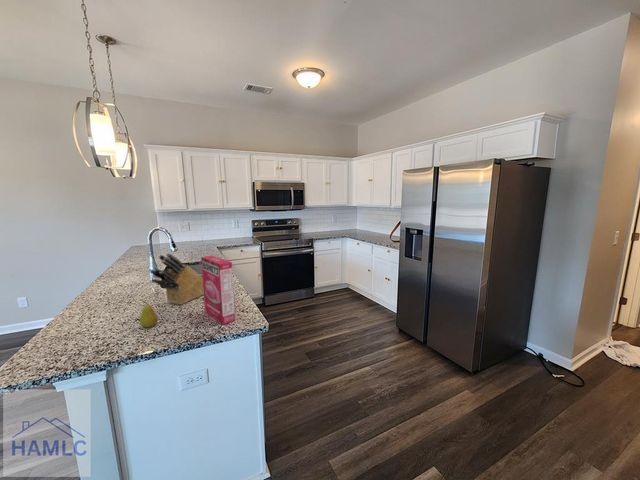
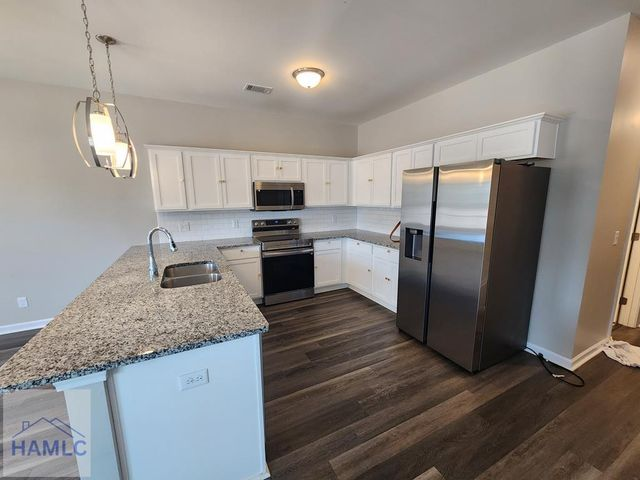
- fruit [139,301,159,328]
- knife block [149,252,204,306]
- cereal box [200,254,236,326]
